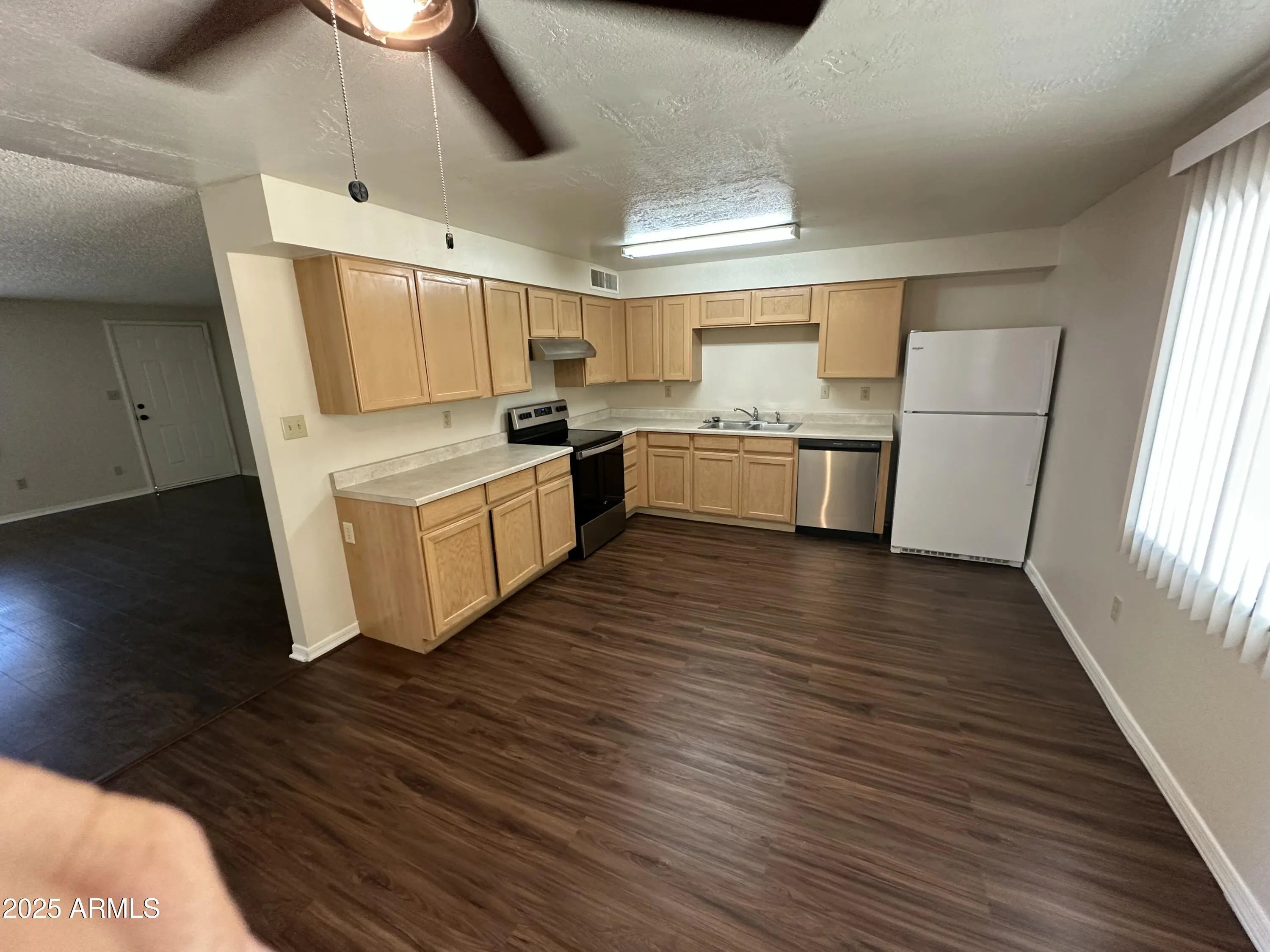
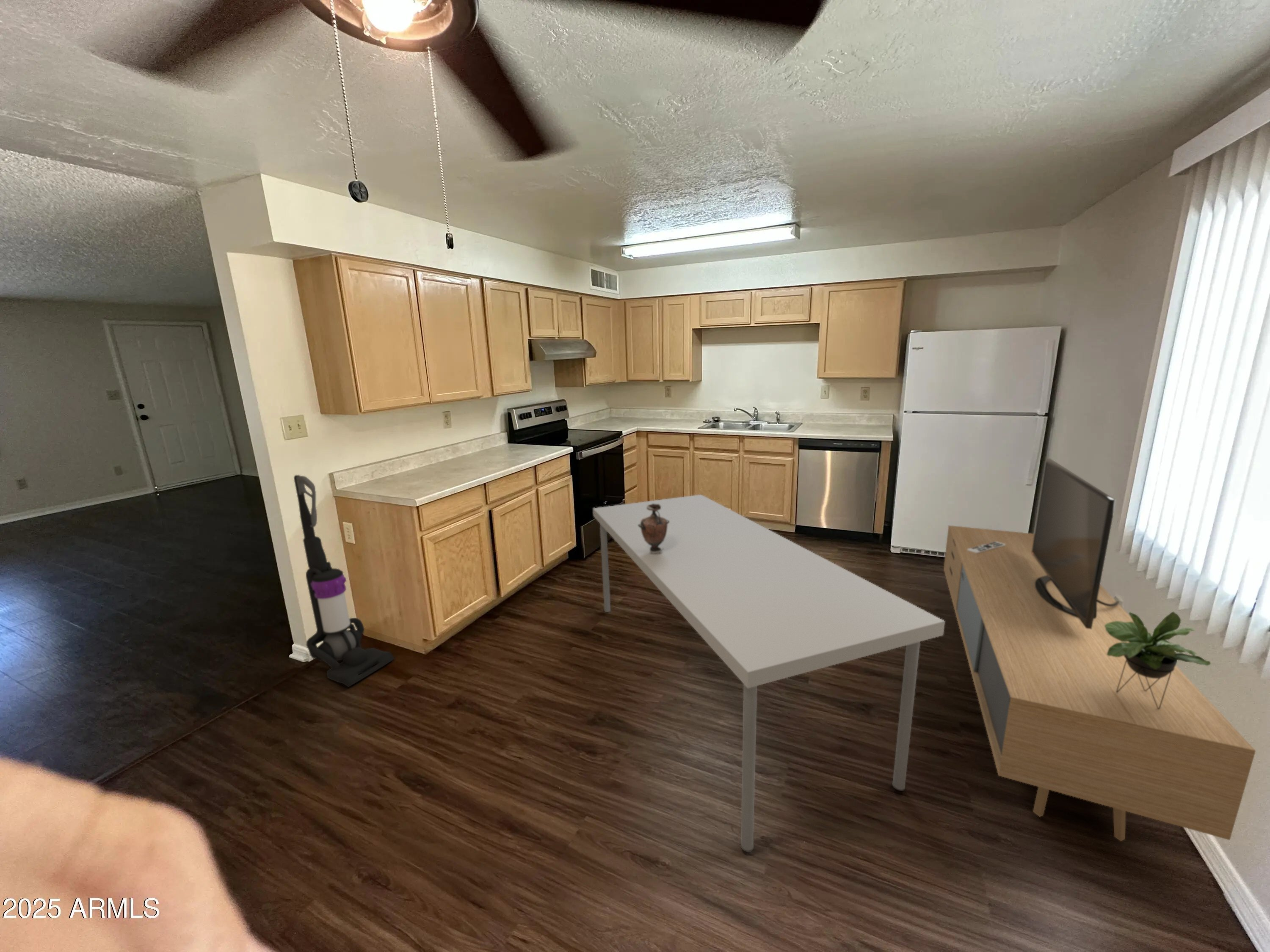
+ vacuum cleaner [293,475,395,688]
+ media console [943,458,1256,842]
+ dining table [593,494,945,853]
+ vase [638,498,669,554]
